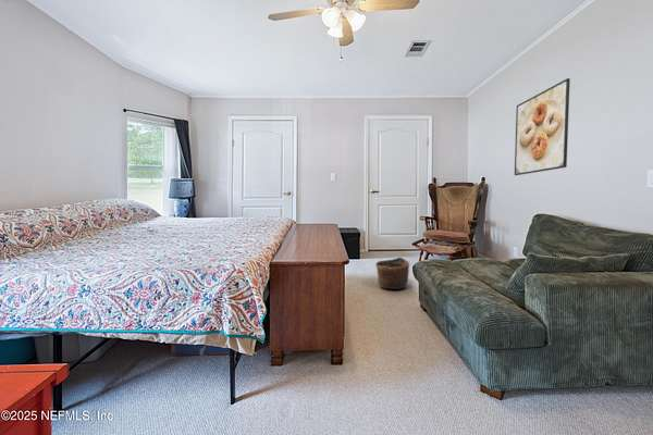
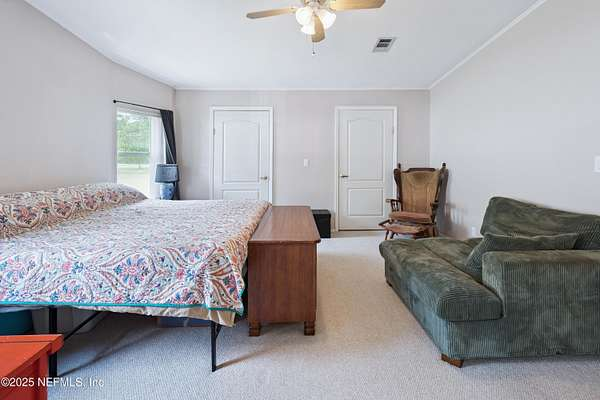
- basket [374,257,410,290]
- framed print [514,77,571,176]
